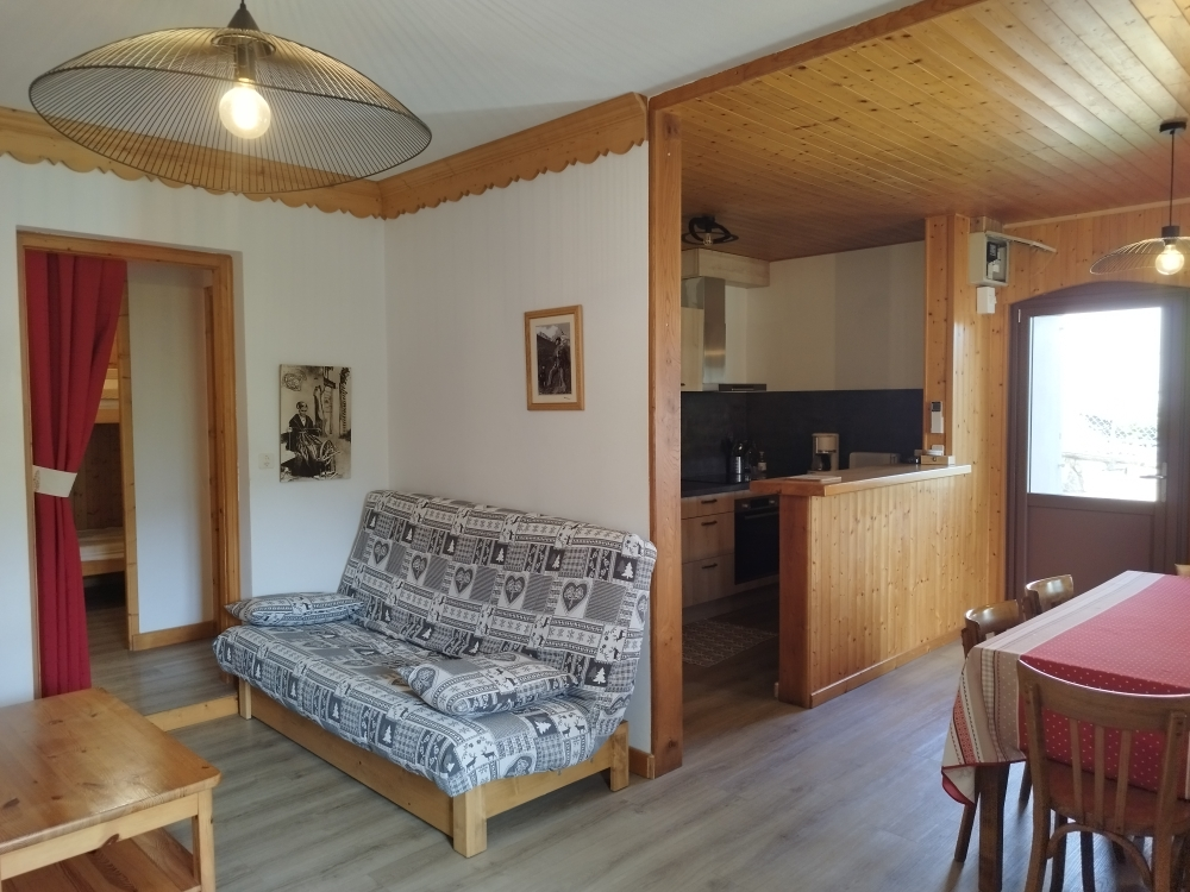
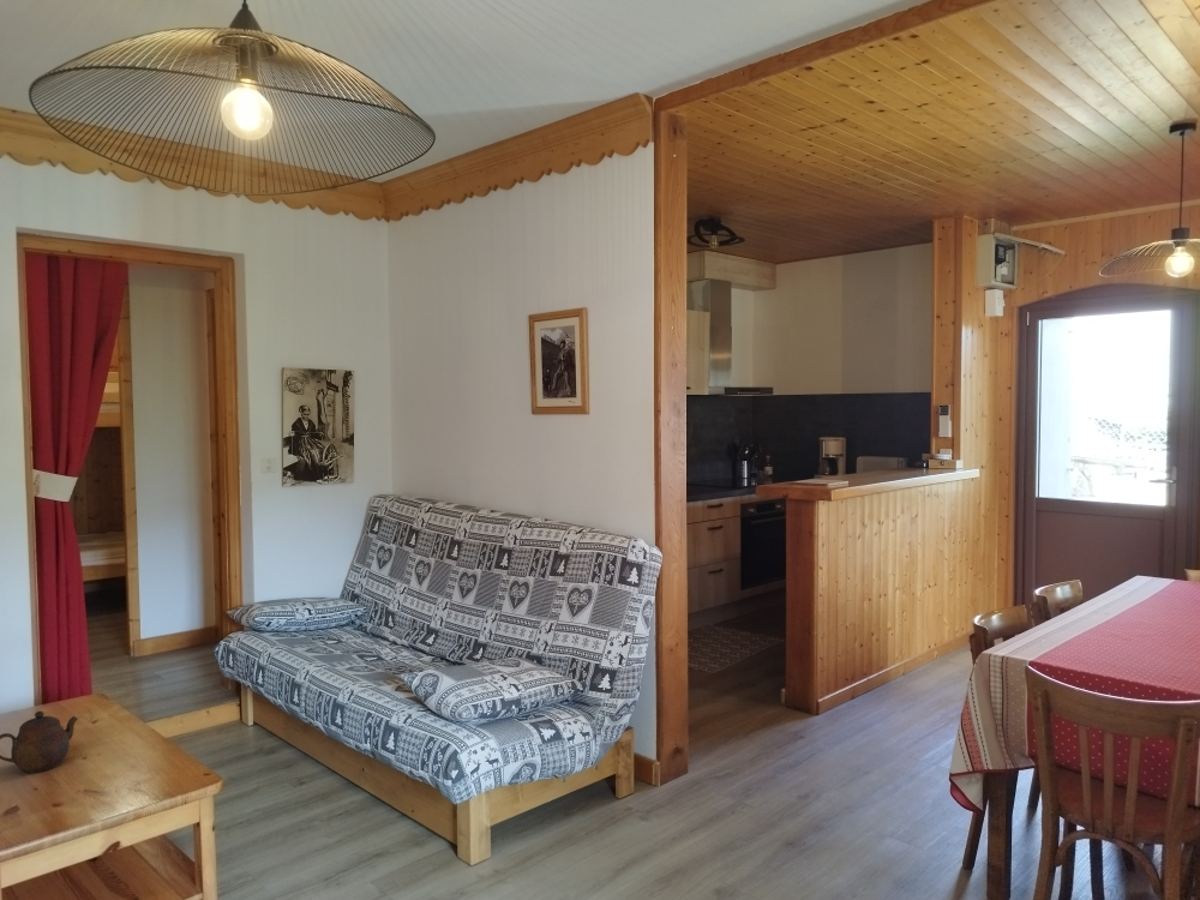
+ teapot [0,710,78,774]
